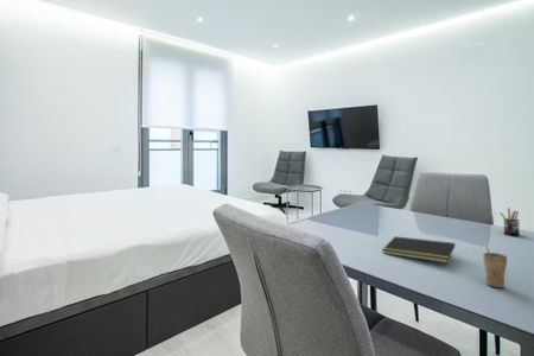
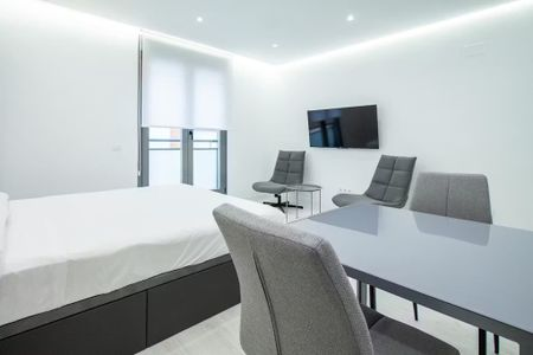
- pen holder [498,206,521,236]
- cup [482,247,508,288]
- notepad [381,235,456,265]
